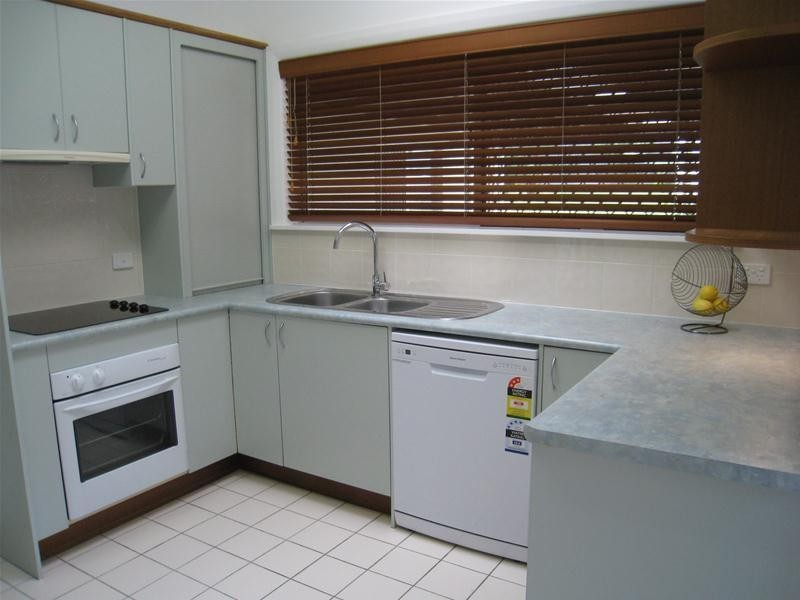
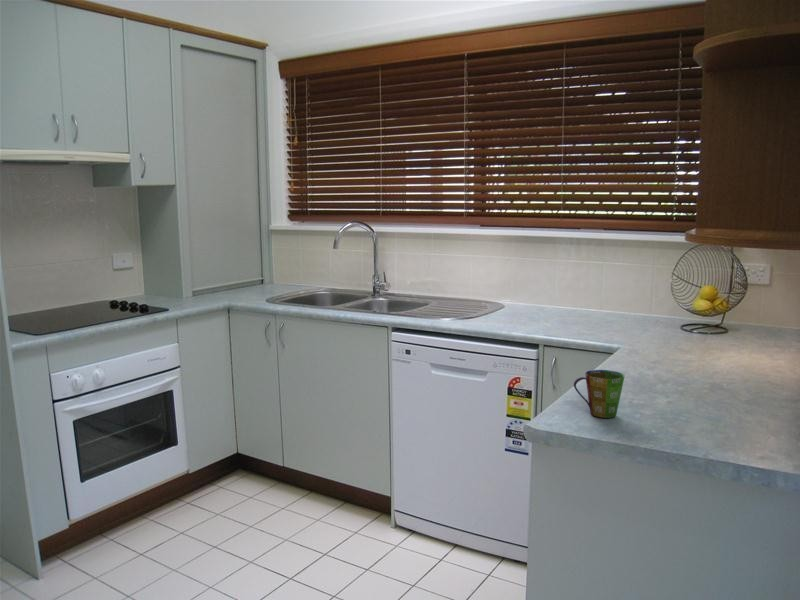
+ cup [573,369,626,419]
